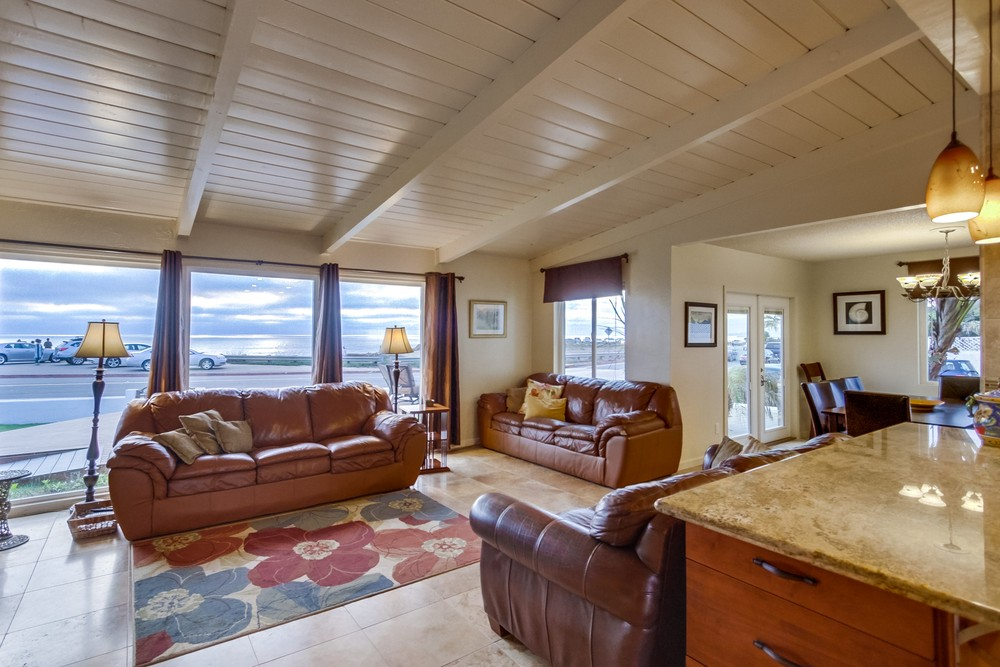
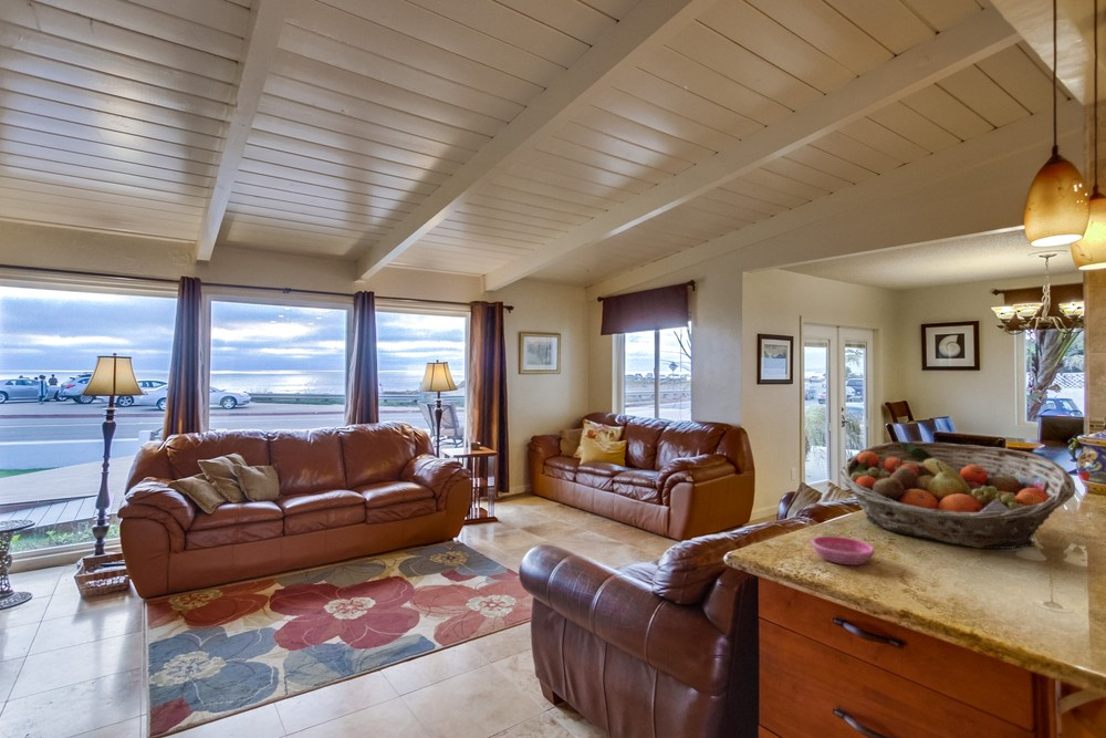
+ saucer [811,536,876,565]
+ fruit basket [838,440,1076,550]
